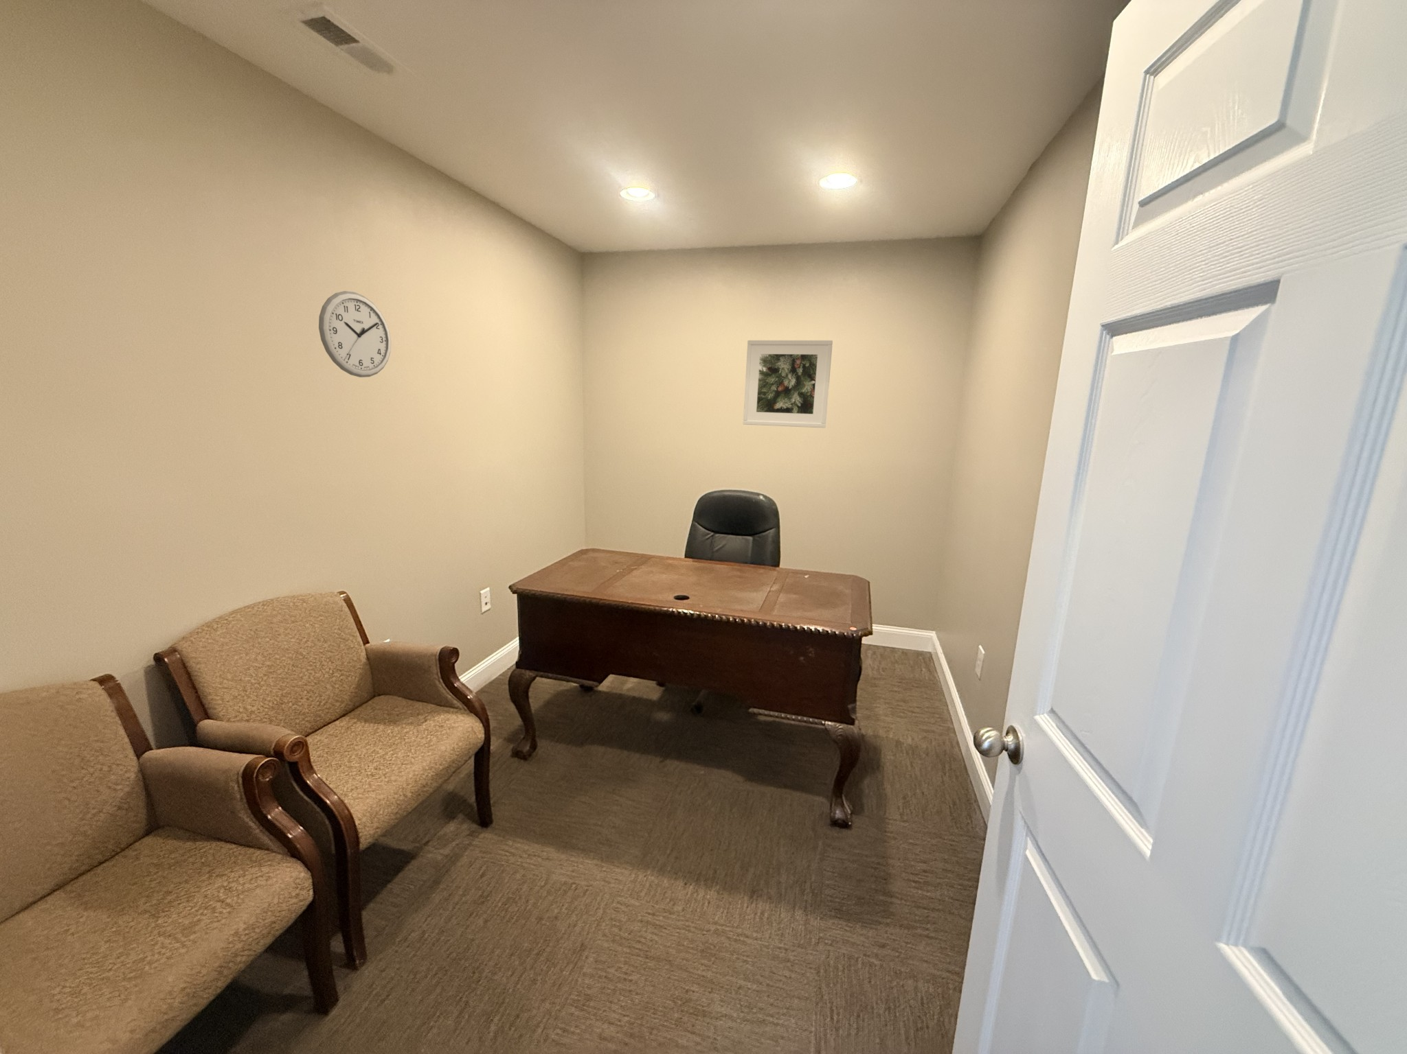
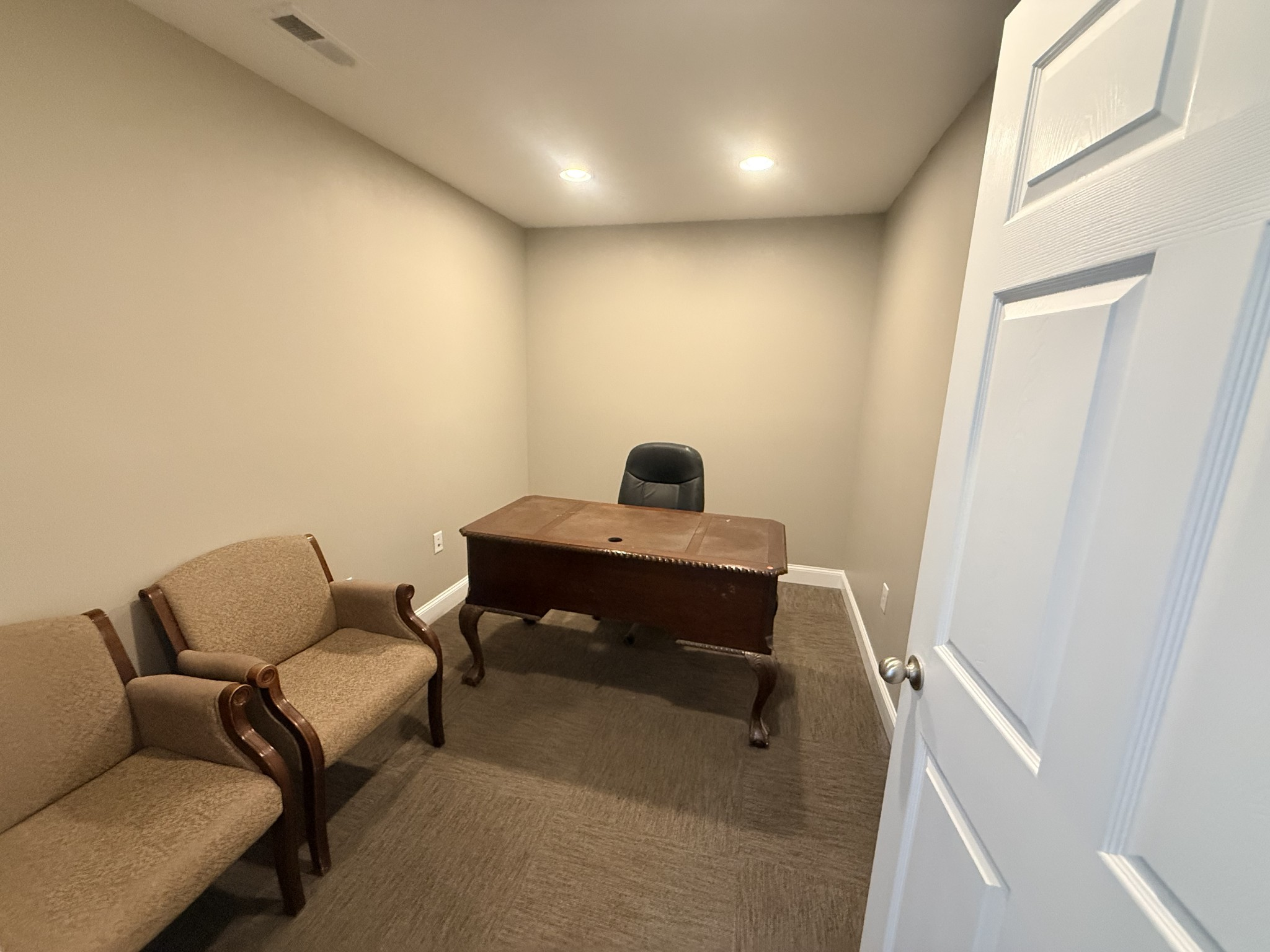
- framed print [742,340,833,428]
- wall clock [318,290,391,379]
